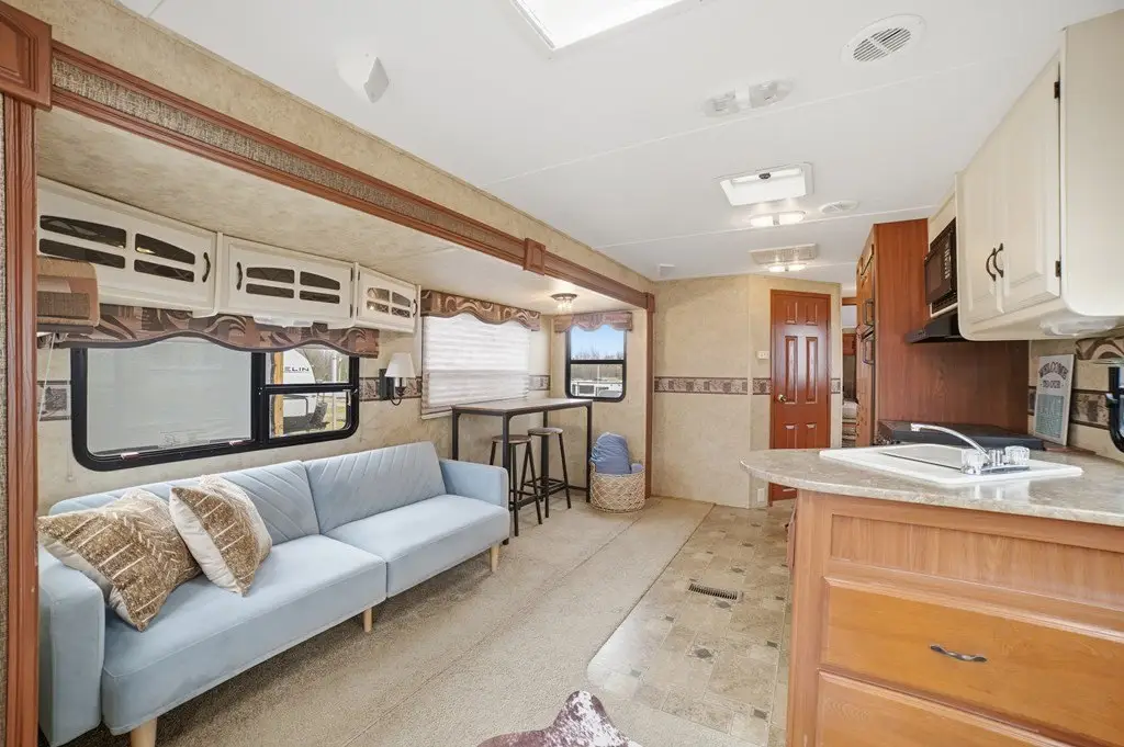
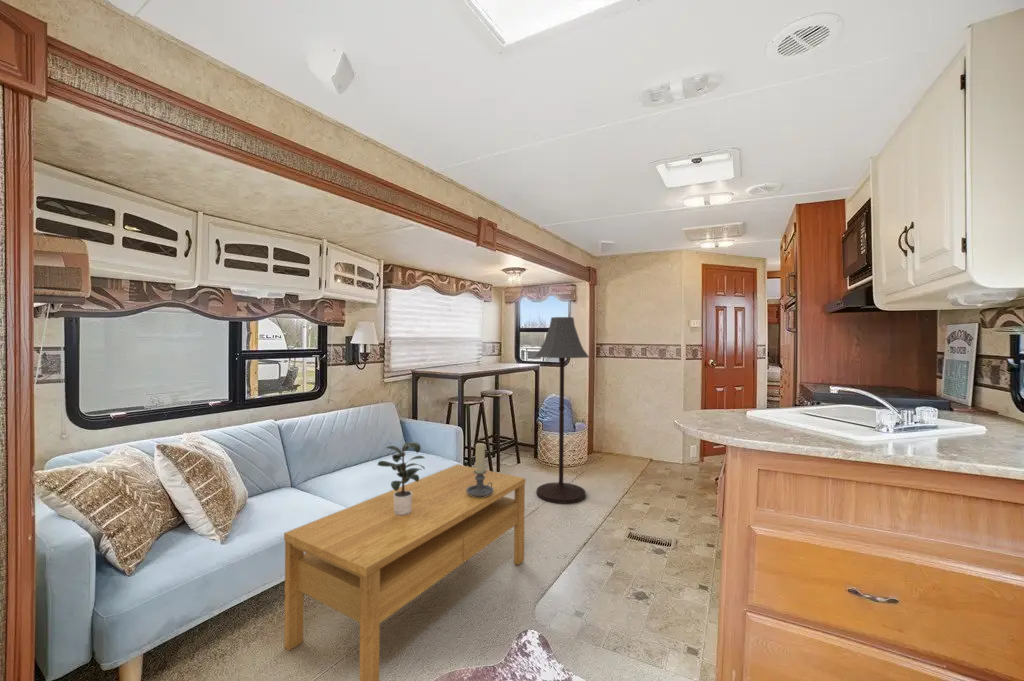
+ coffee table [283,463,526,681]
+ floor lamp [534,316,590,504]
+ potted plant [377,441,427,516]
+ candle holder [466,442,494,497]
